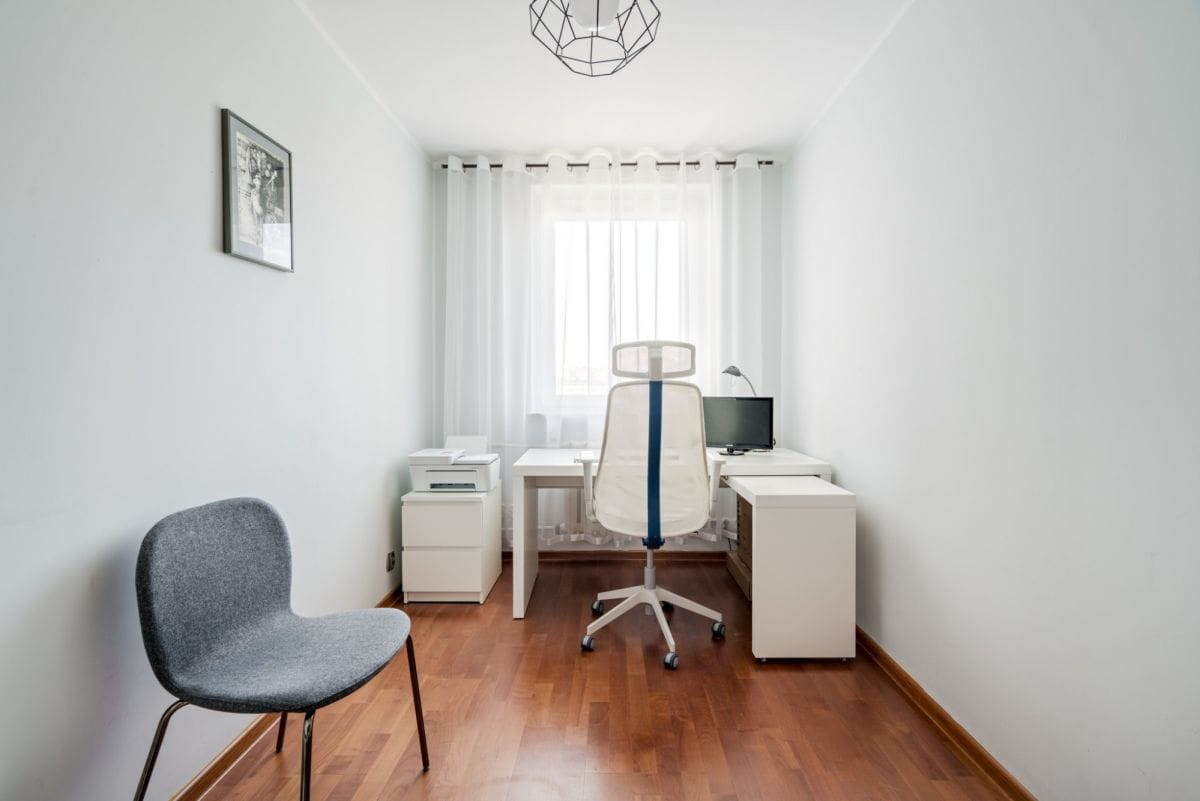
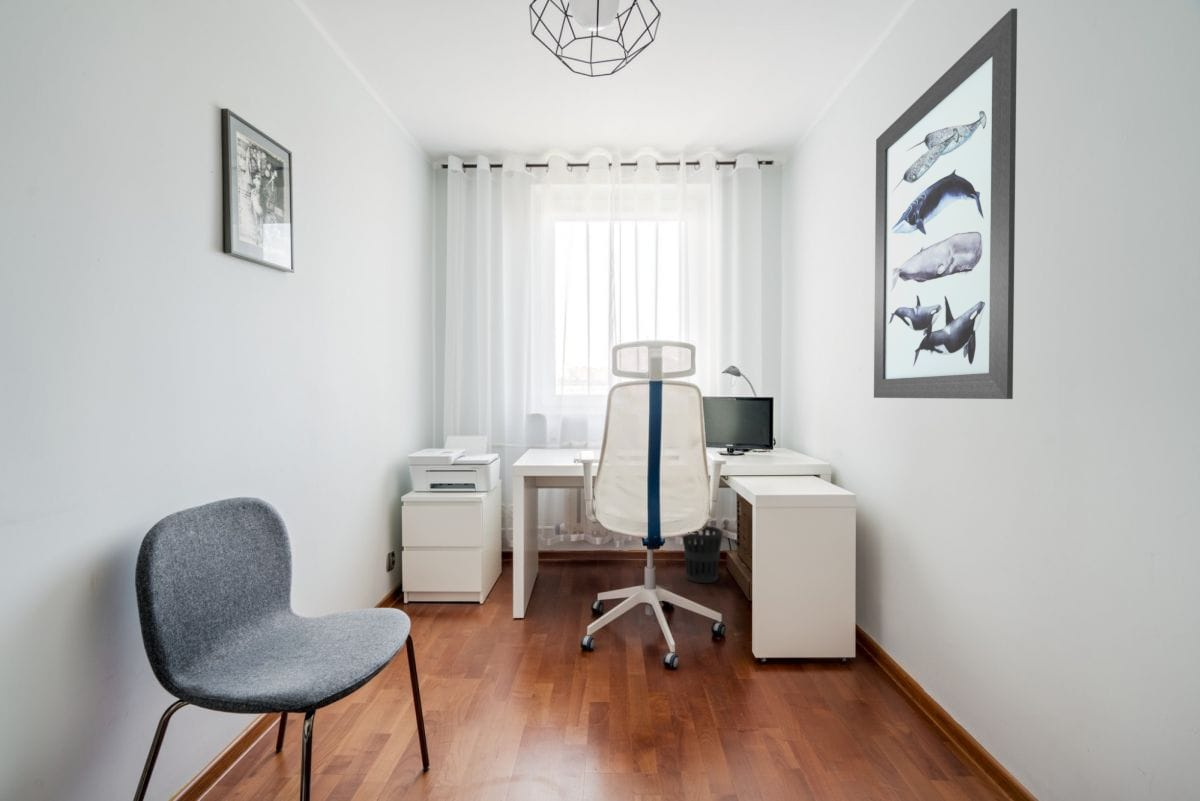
+ wall art [873,8,1018,400]
+ wastebasket [681,525,724,584]
